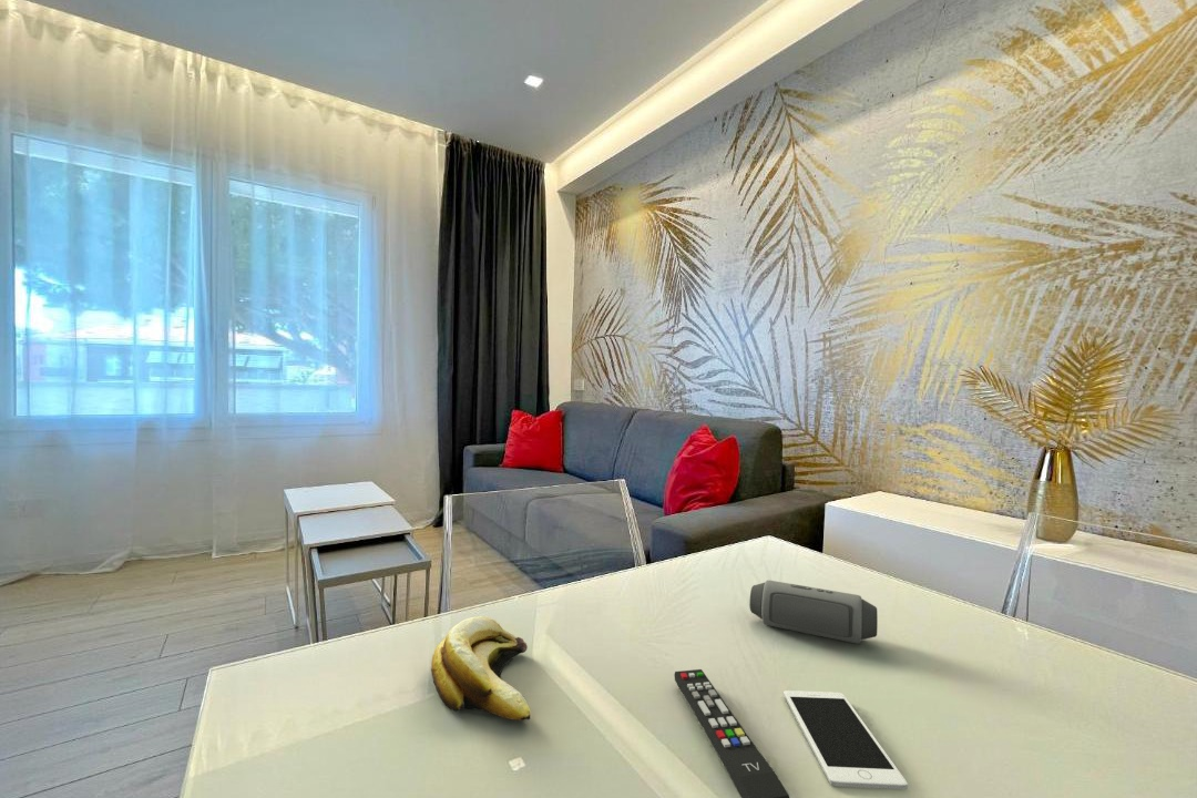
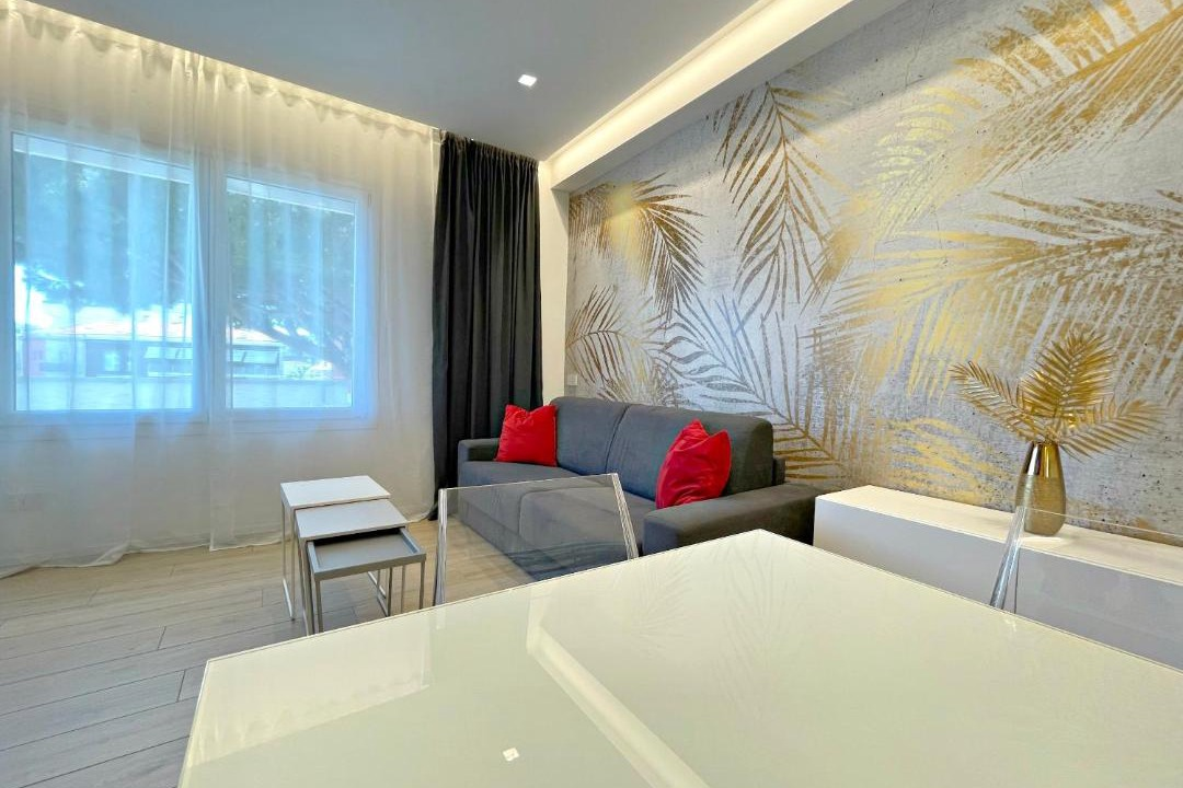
- banana [430,615,531,722]
- remote control [673,668,790,798]
- speaker [748,579,879,645]
- cell phone [782,689,909,791]
